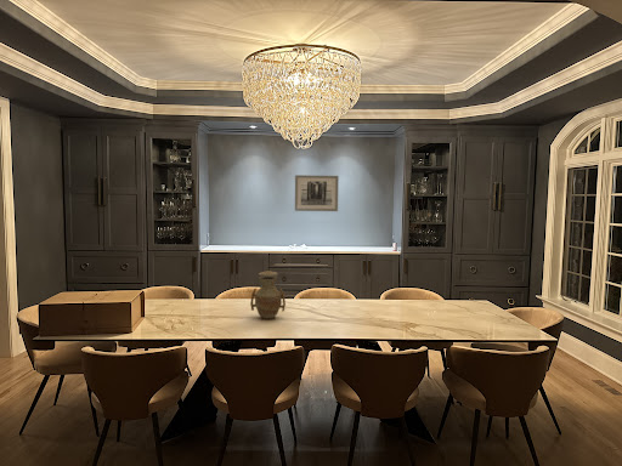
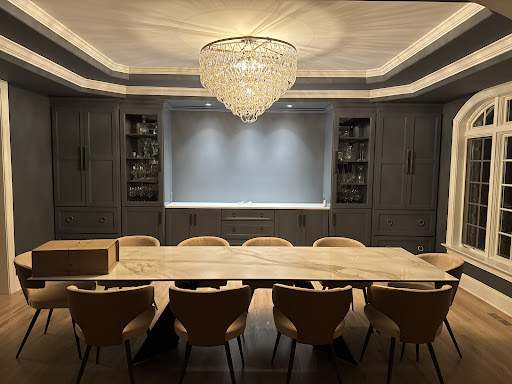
- wall art [294,174,340,212]
- vase [249,269,287,320]
